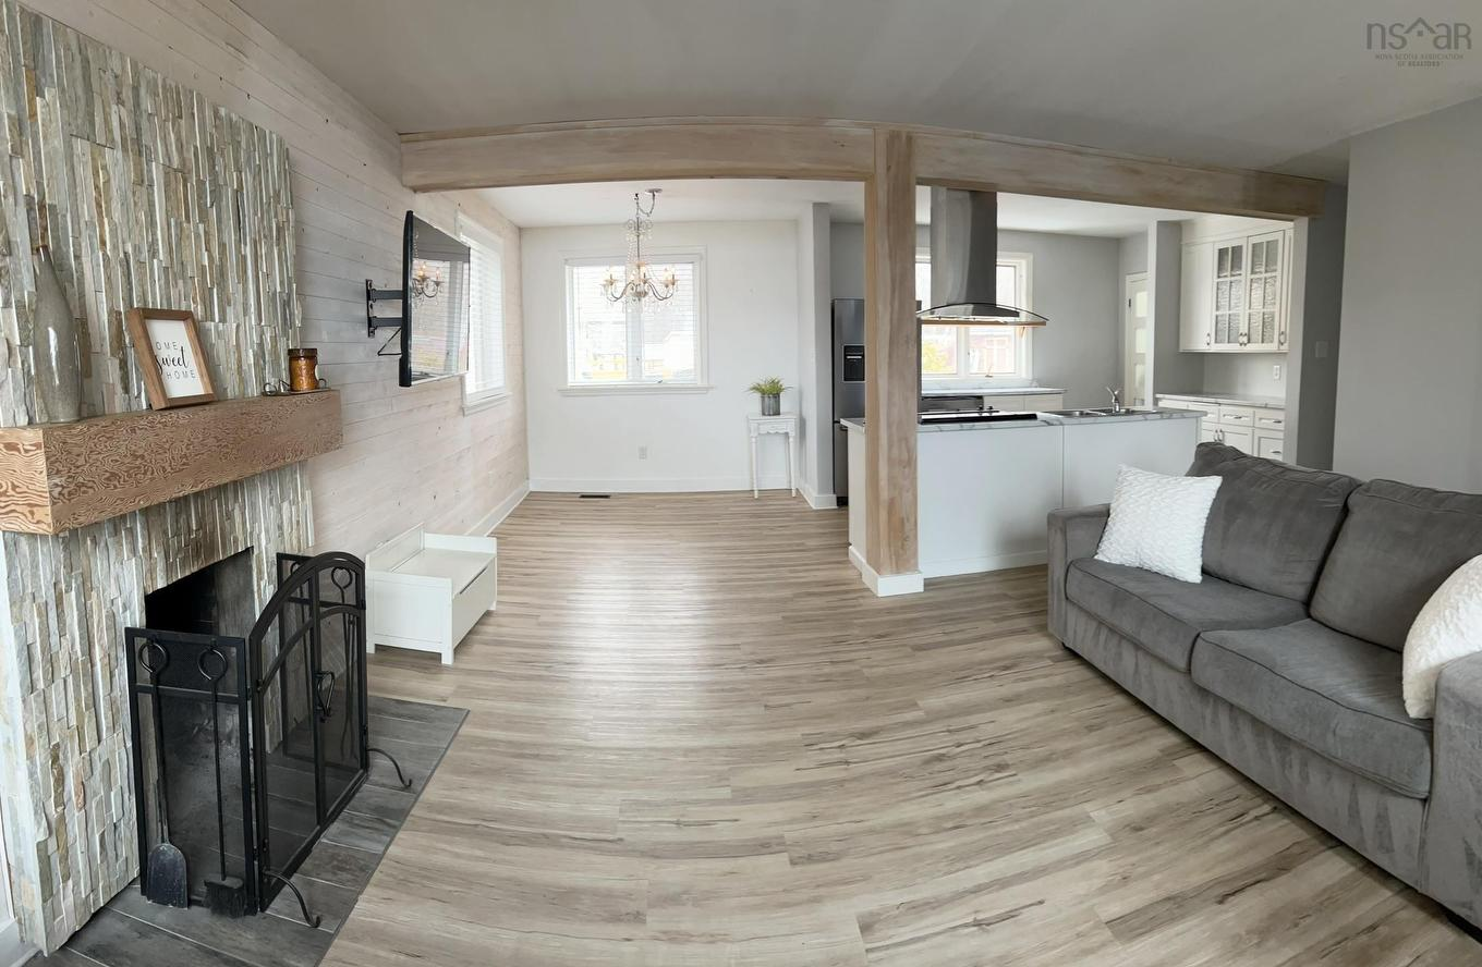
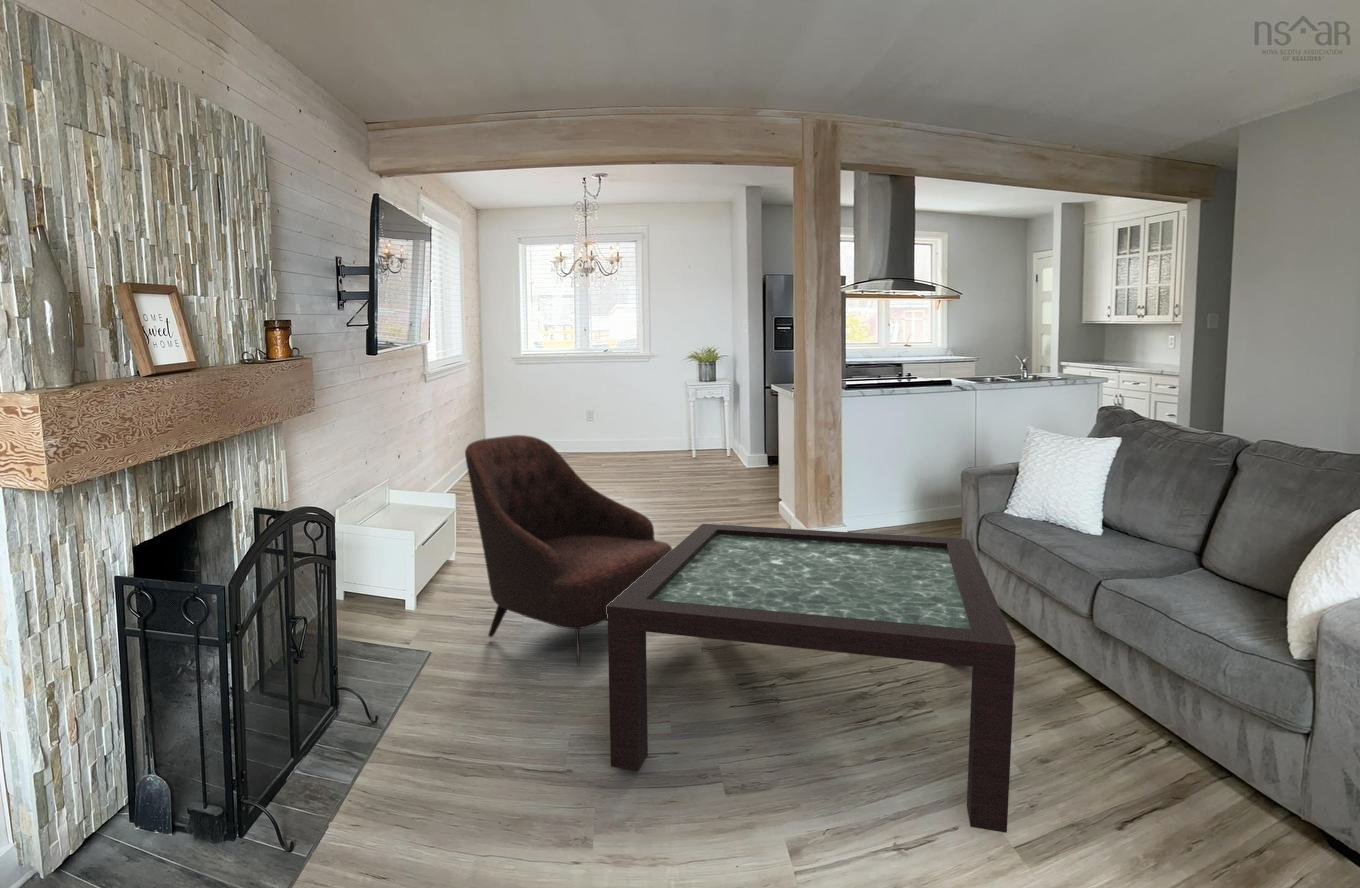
+ armchair [464,434,673,668]
+ coffee table [607,523,1017,834]
